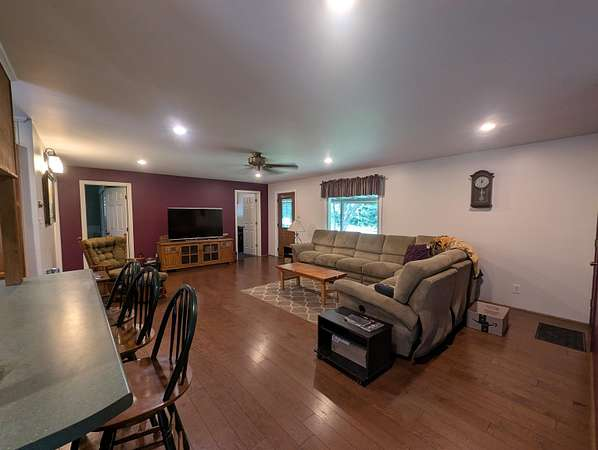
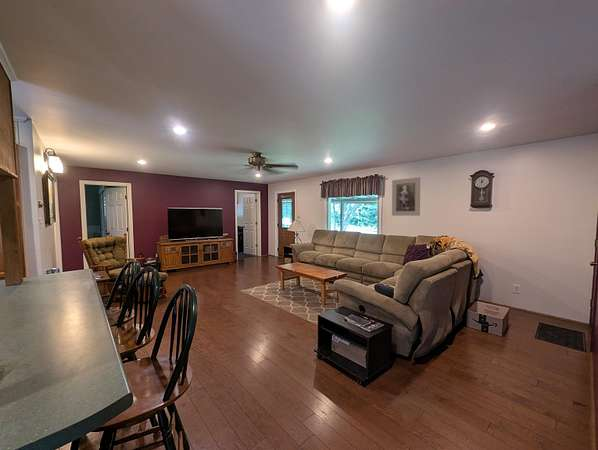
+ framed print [391,176,421,217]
